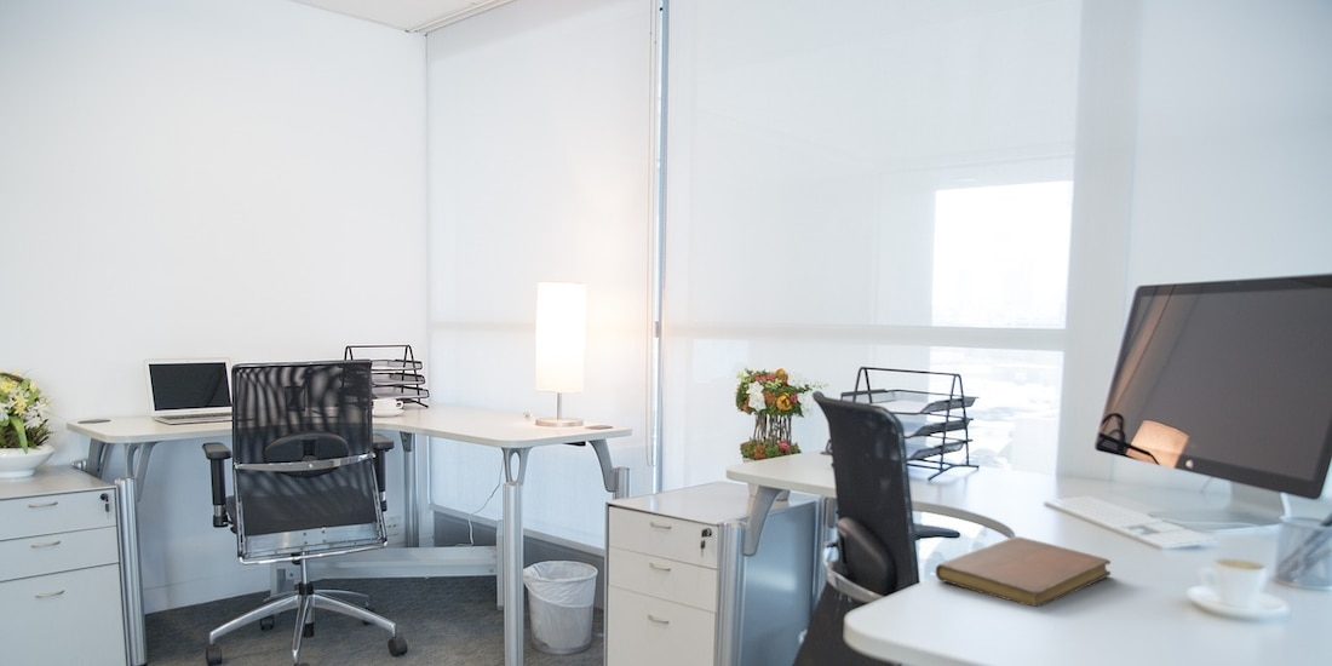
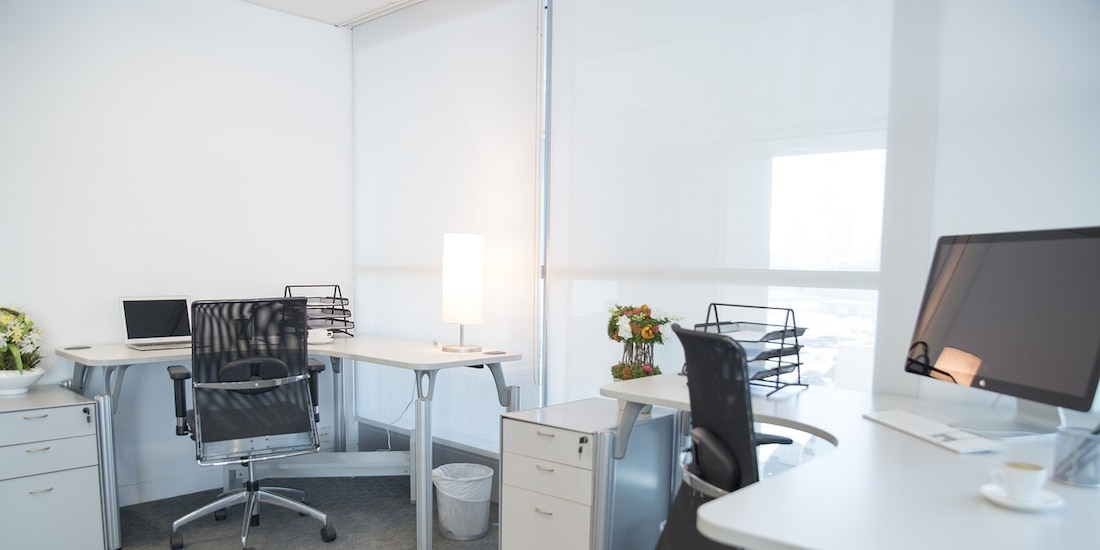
- notebook [935,535,1112,608]
